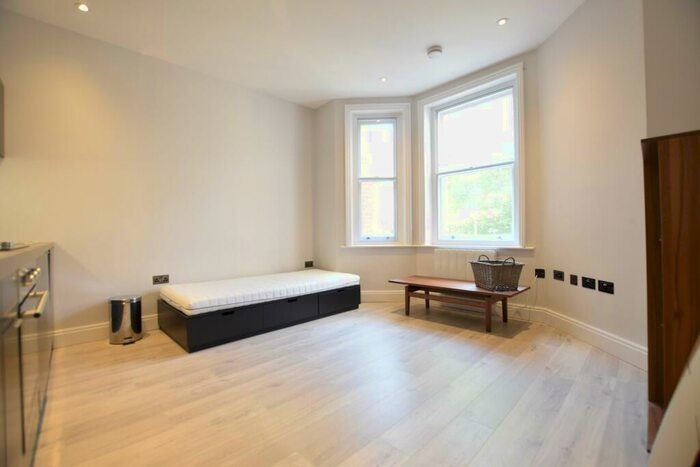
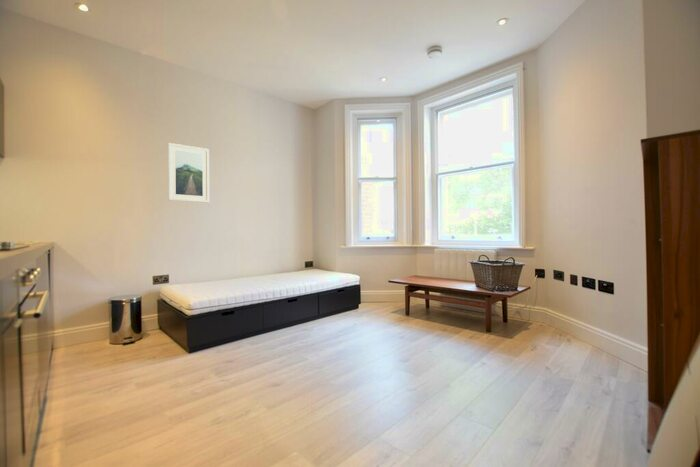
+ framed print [167,142,210,204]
